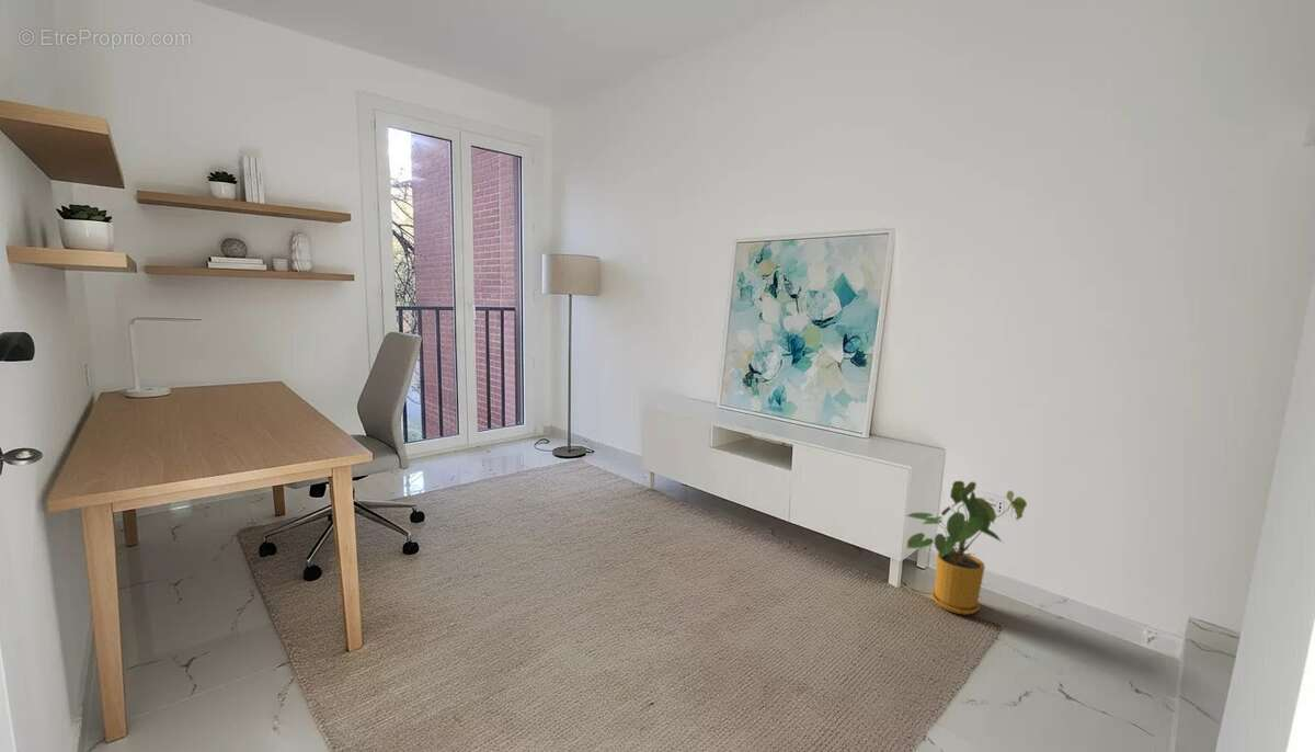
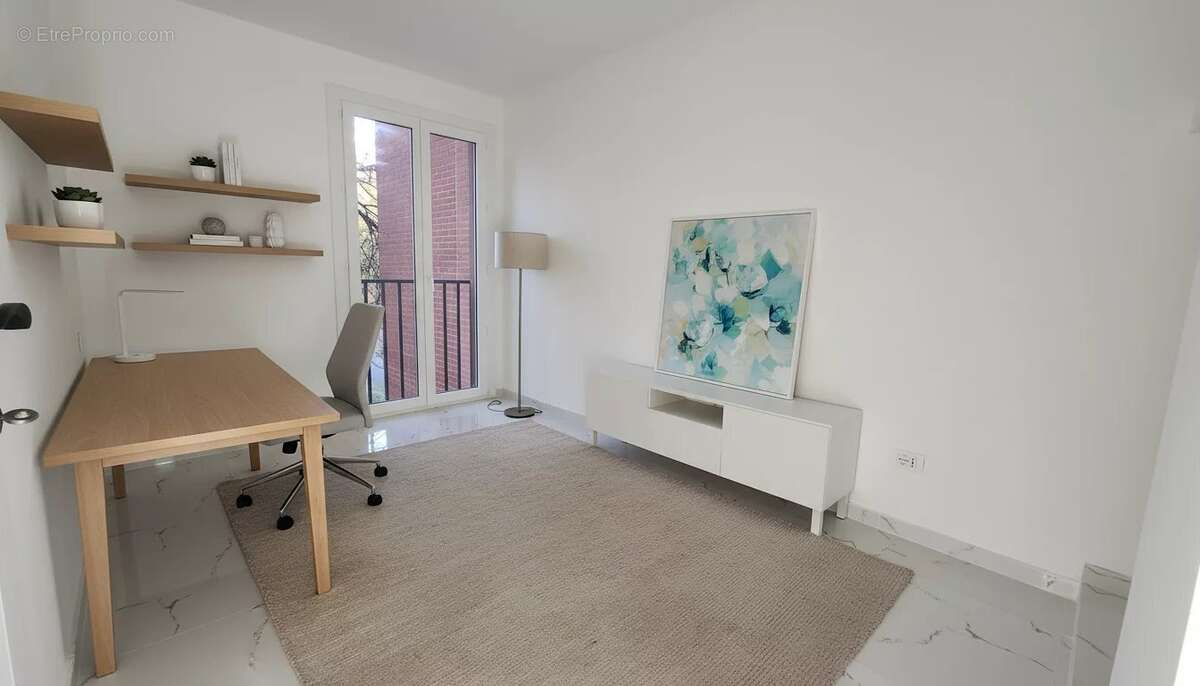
- house plant [904,480,1028,616]
